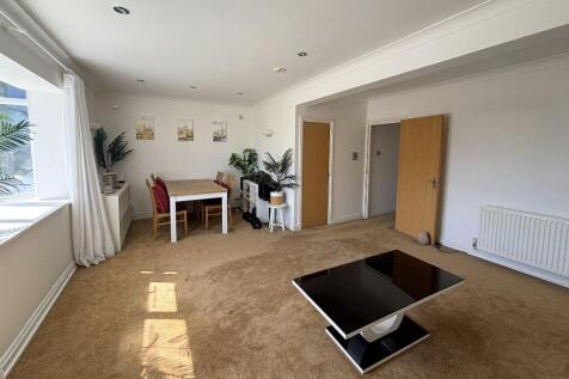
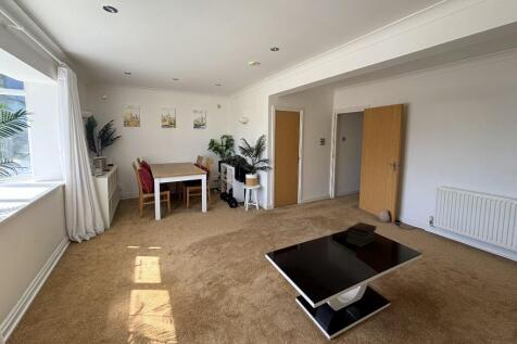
+ book stack [345,221,378,249]
